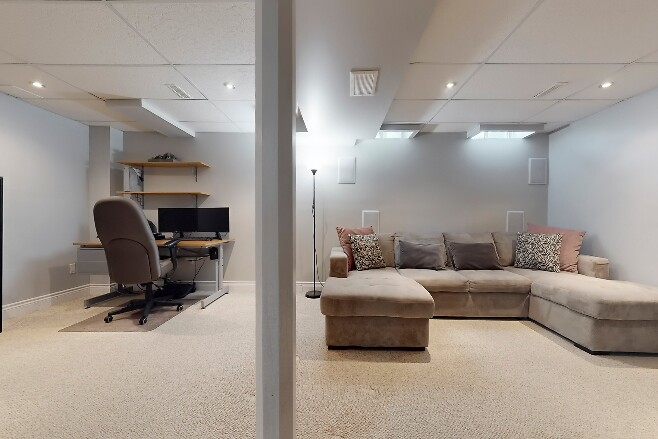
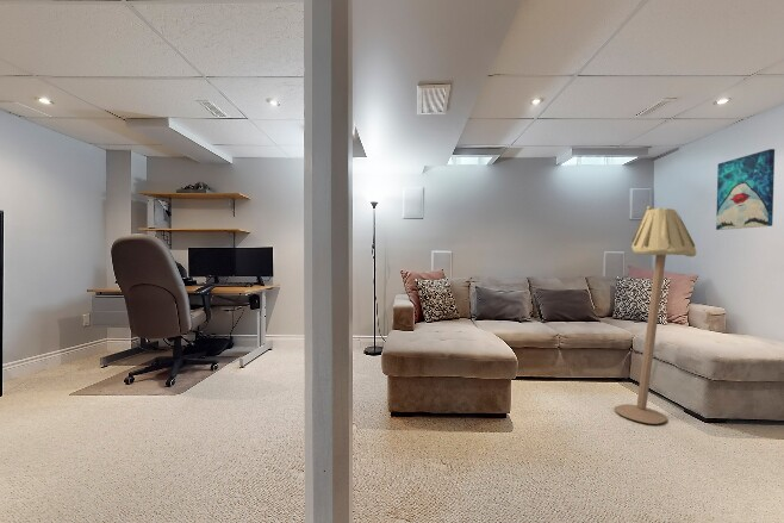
+ floor lamp [614,205,697,425]
+ wall art [715,148,776,231]
